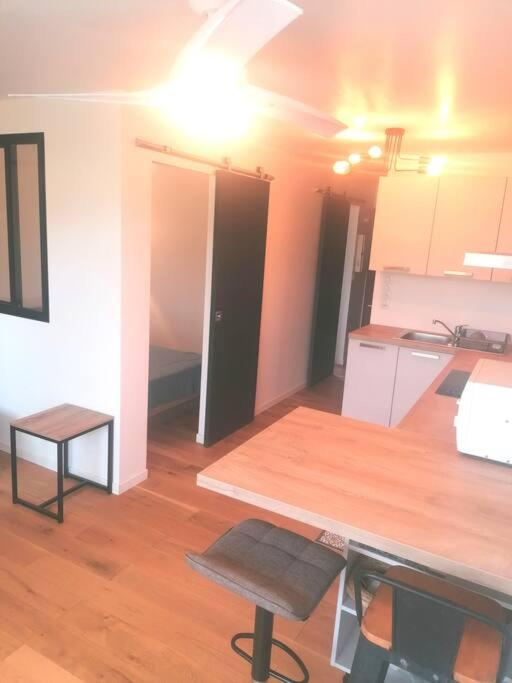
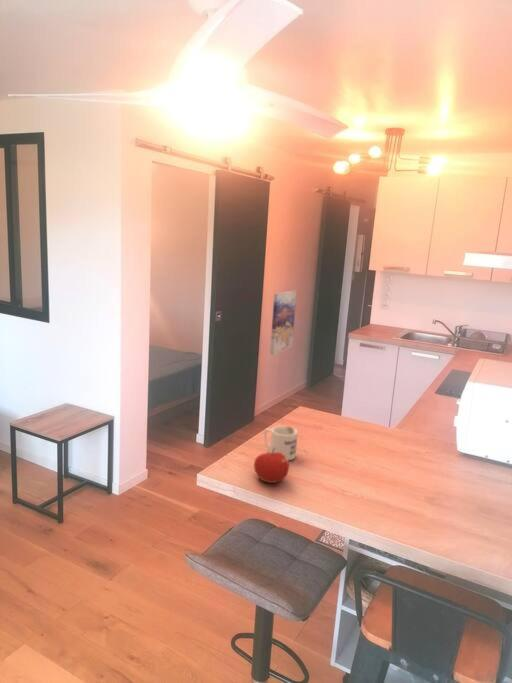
+ fruit [253,448,290,484]
+ wall art [269,290,298,356]
+ mug [263,425,299,461]
